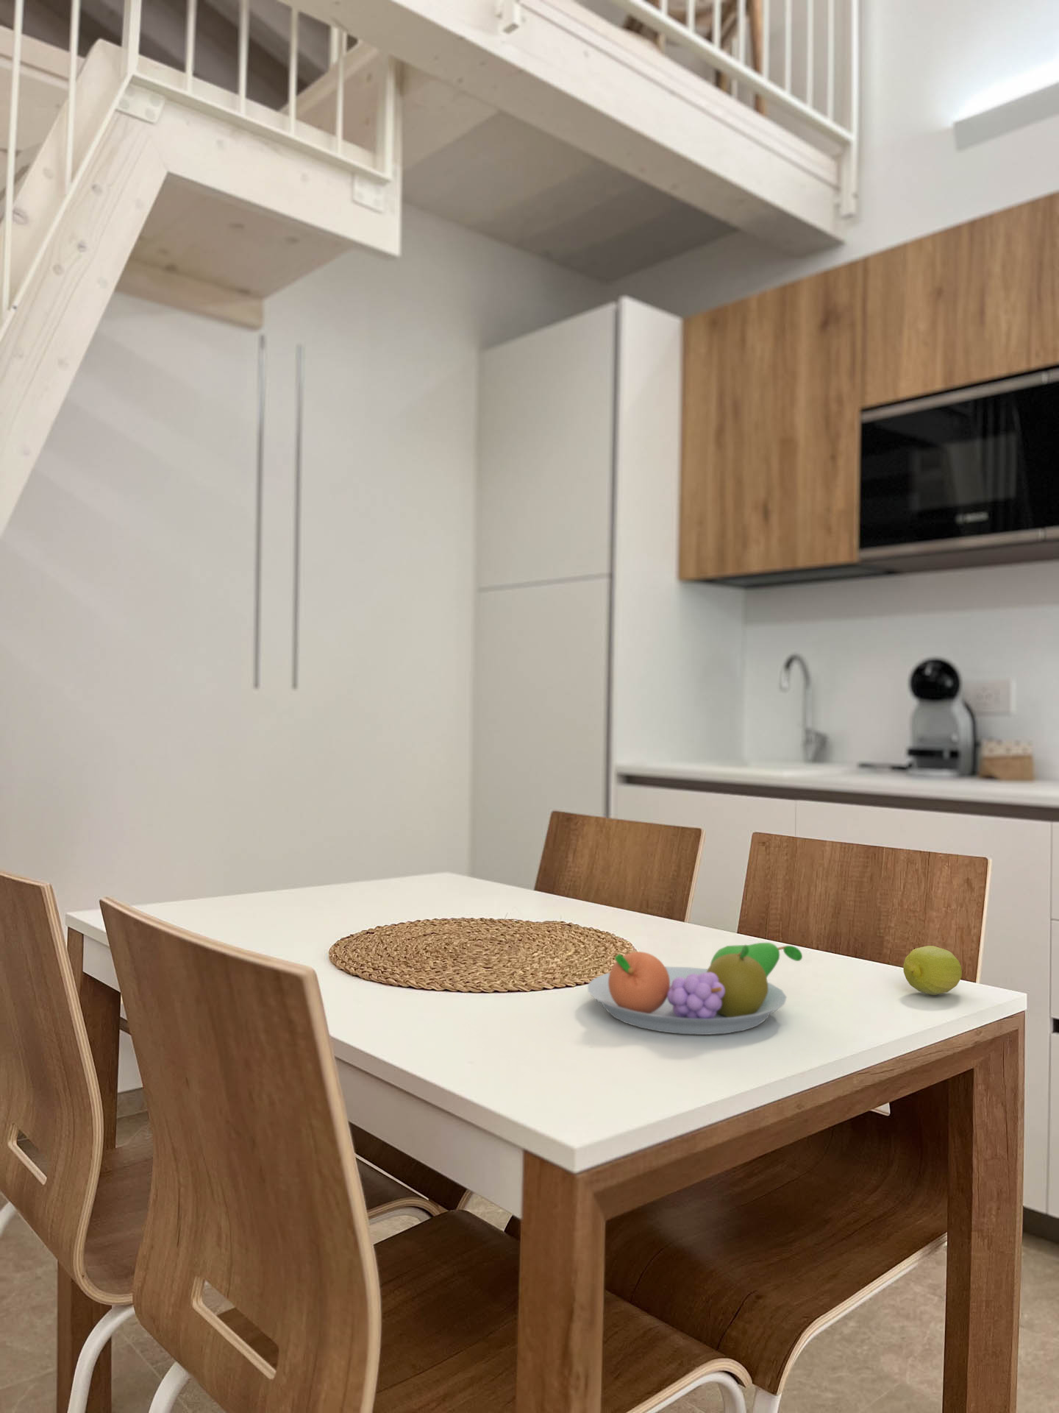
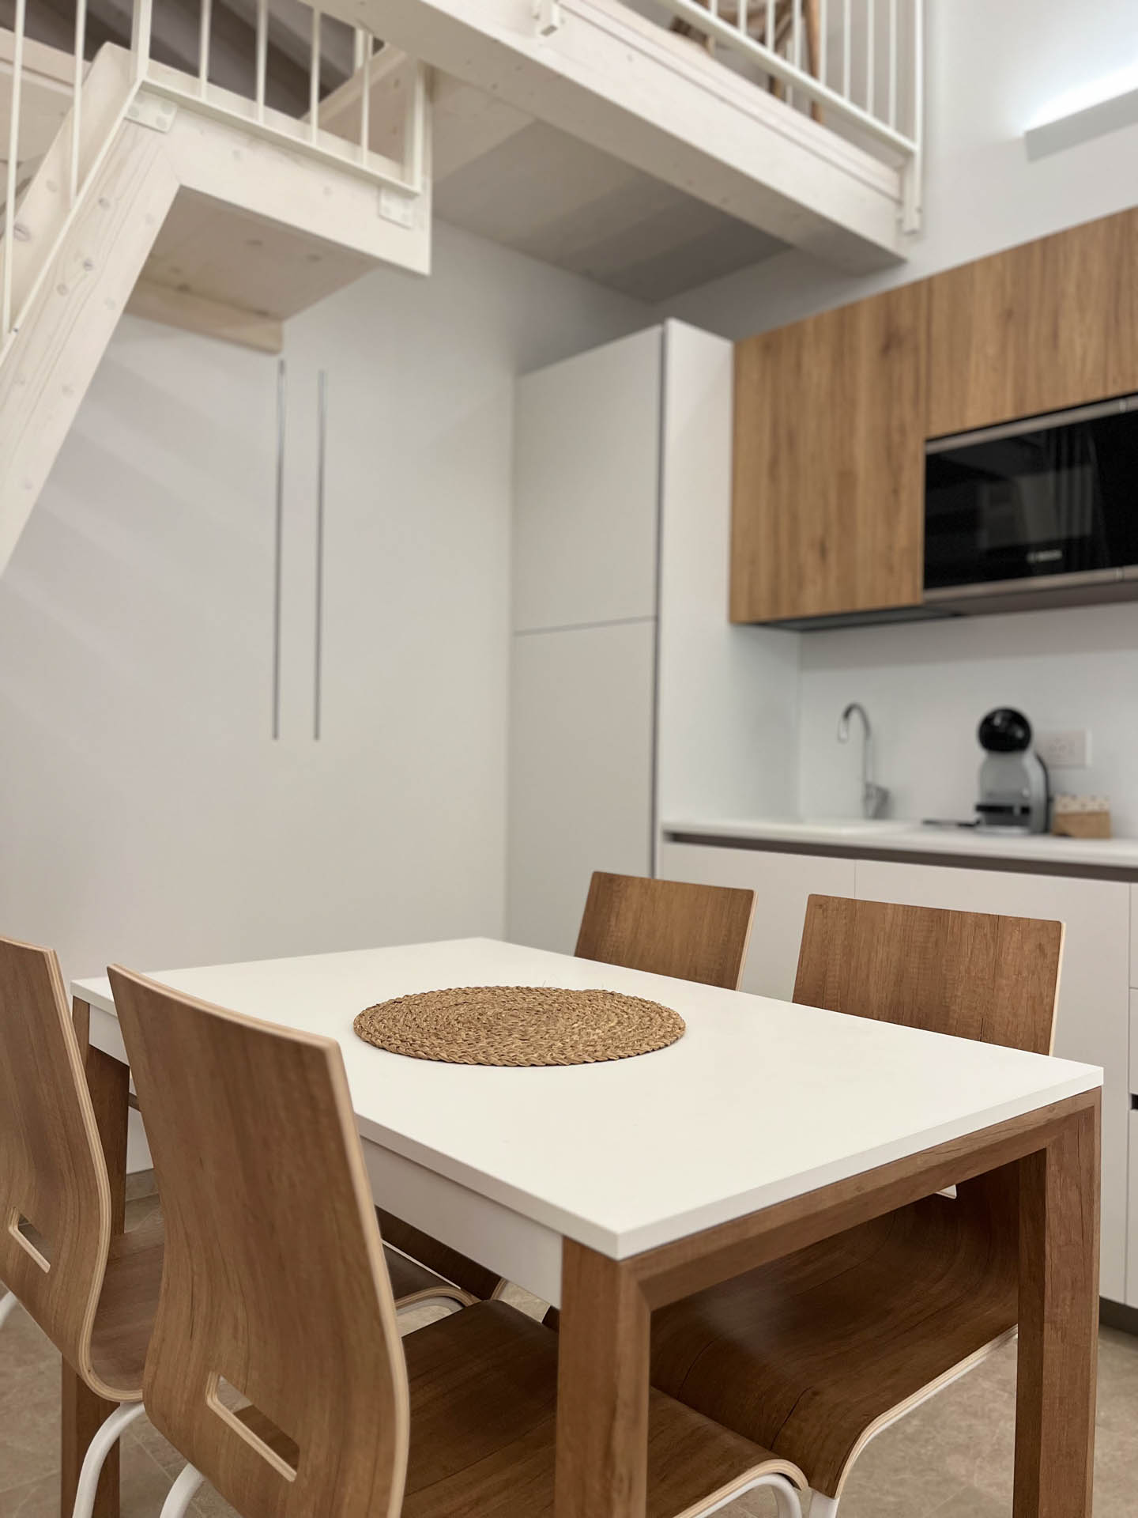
- fruit bowl [587,942,803,1036]
- fruit [902,945,962,996]
